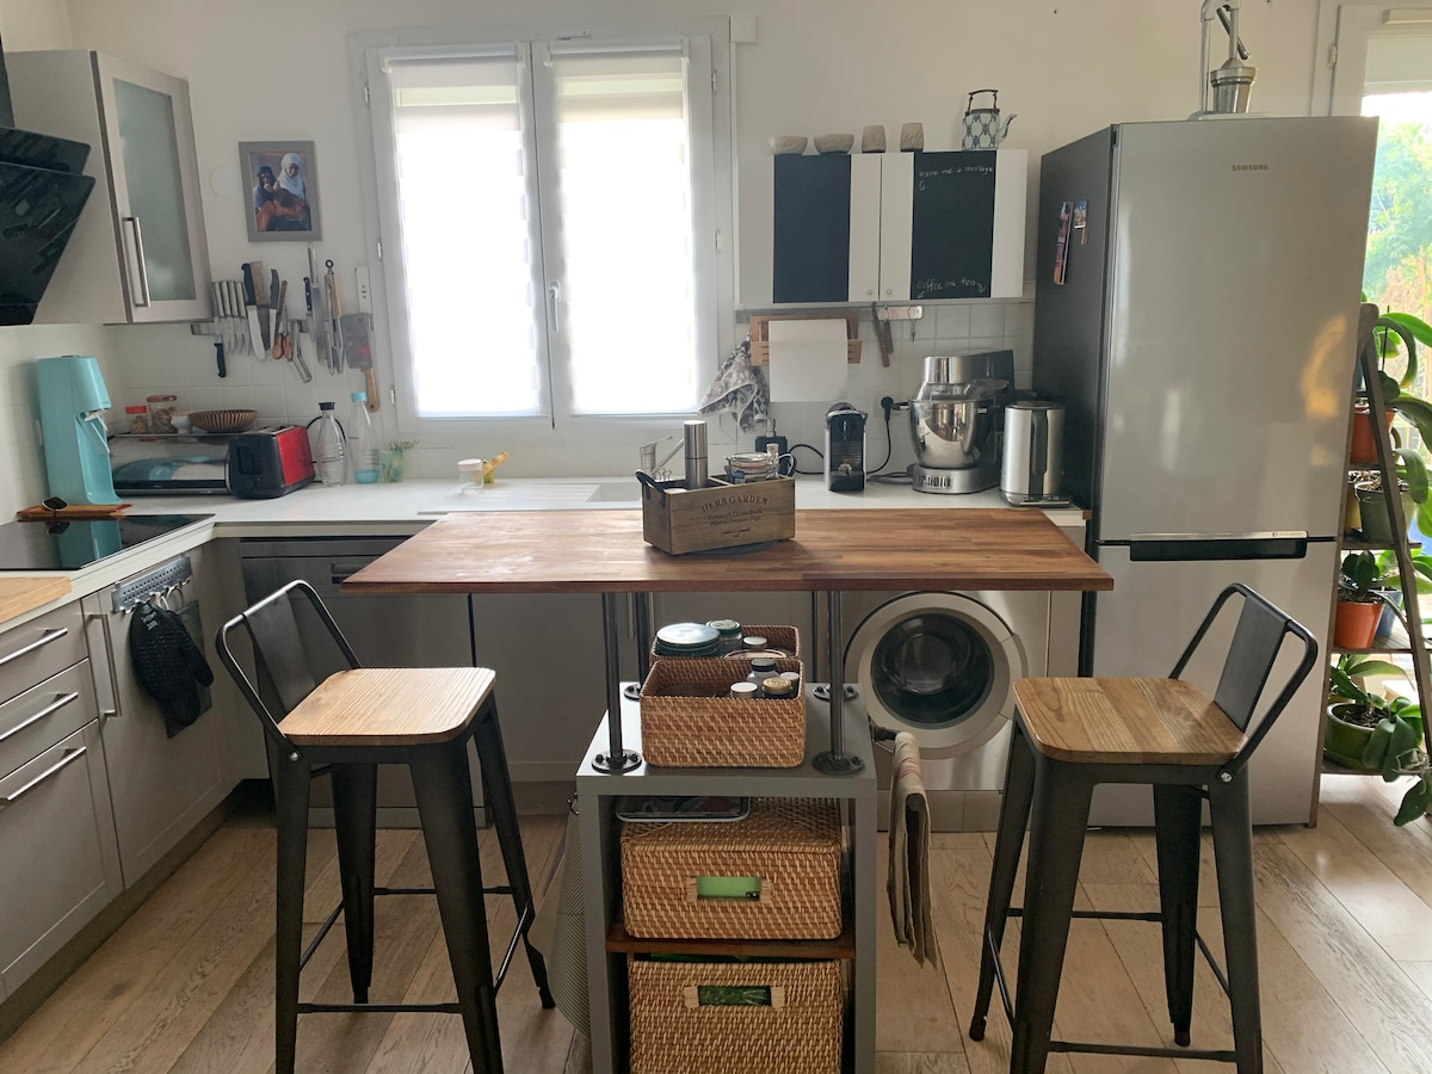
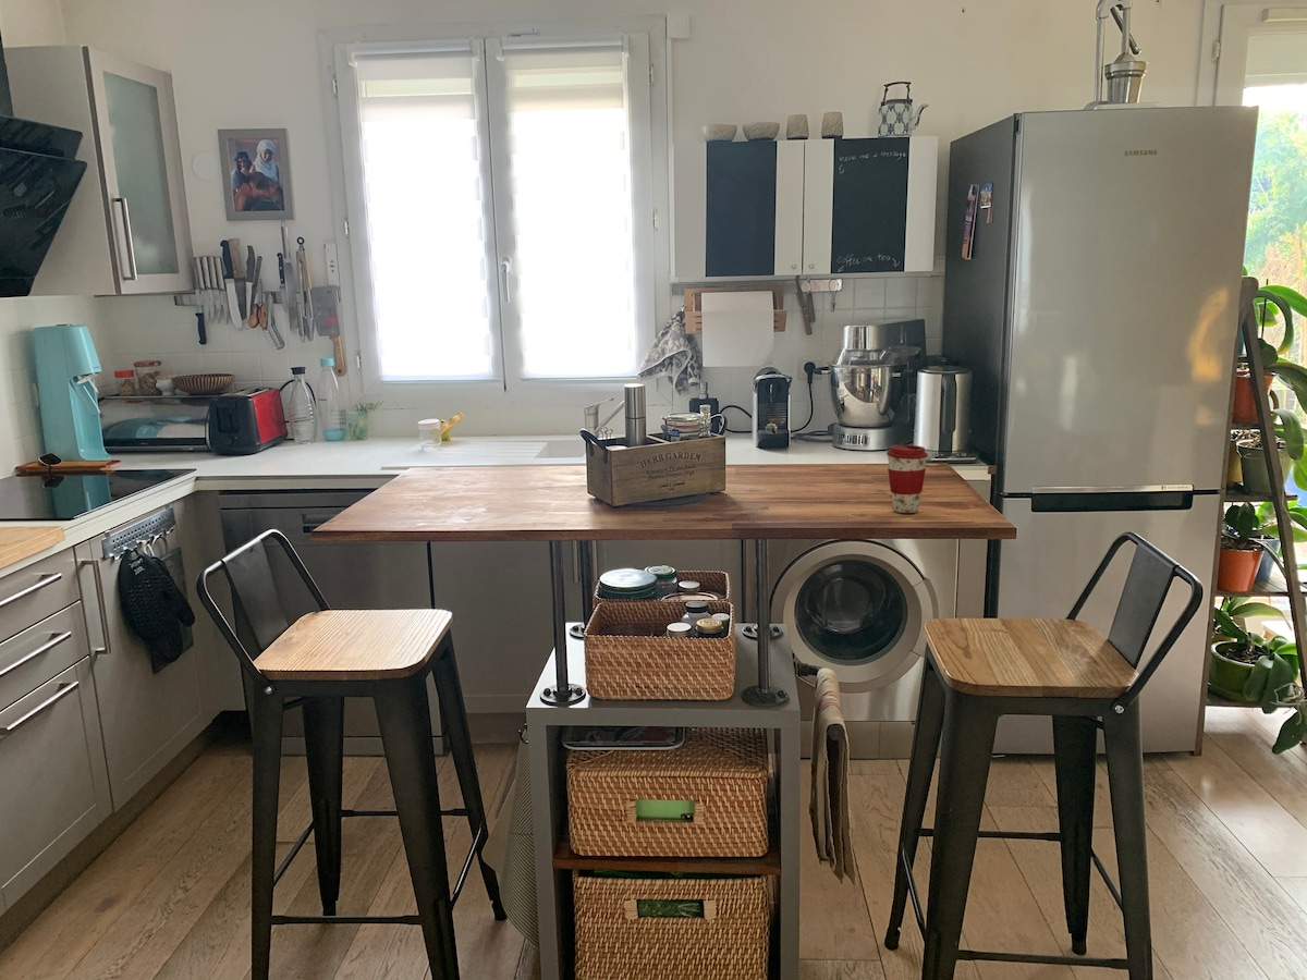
+ coffee cup [885,444,929,514]
